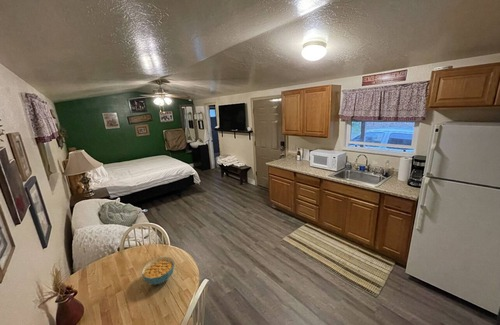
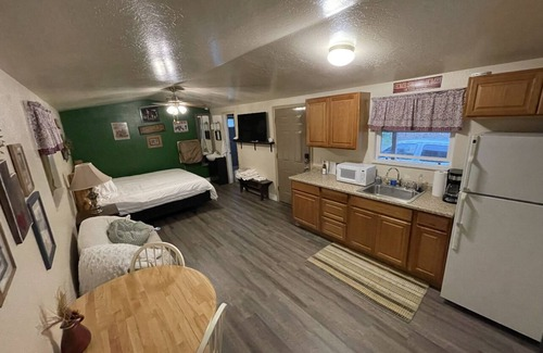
- cereal bowl [141,256,175,286]
